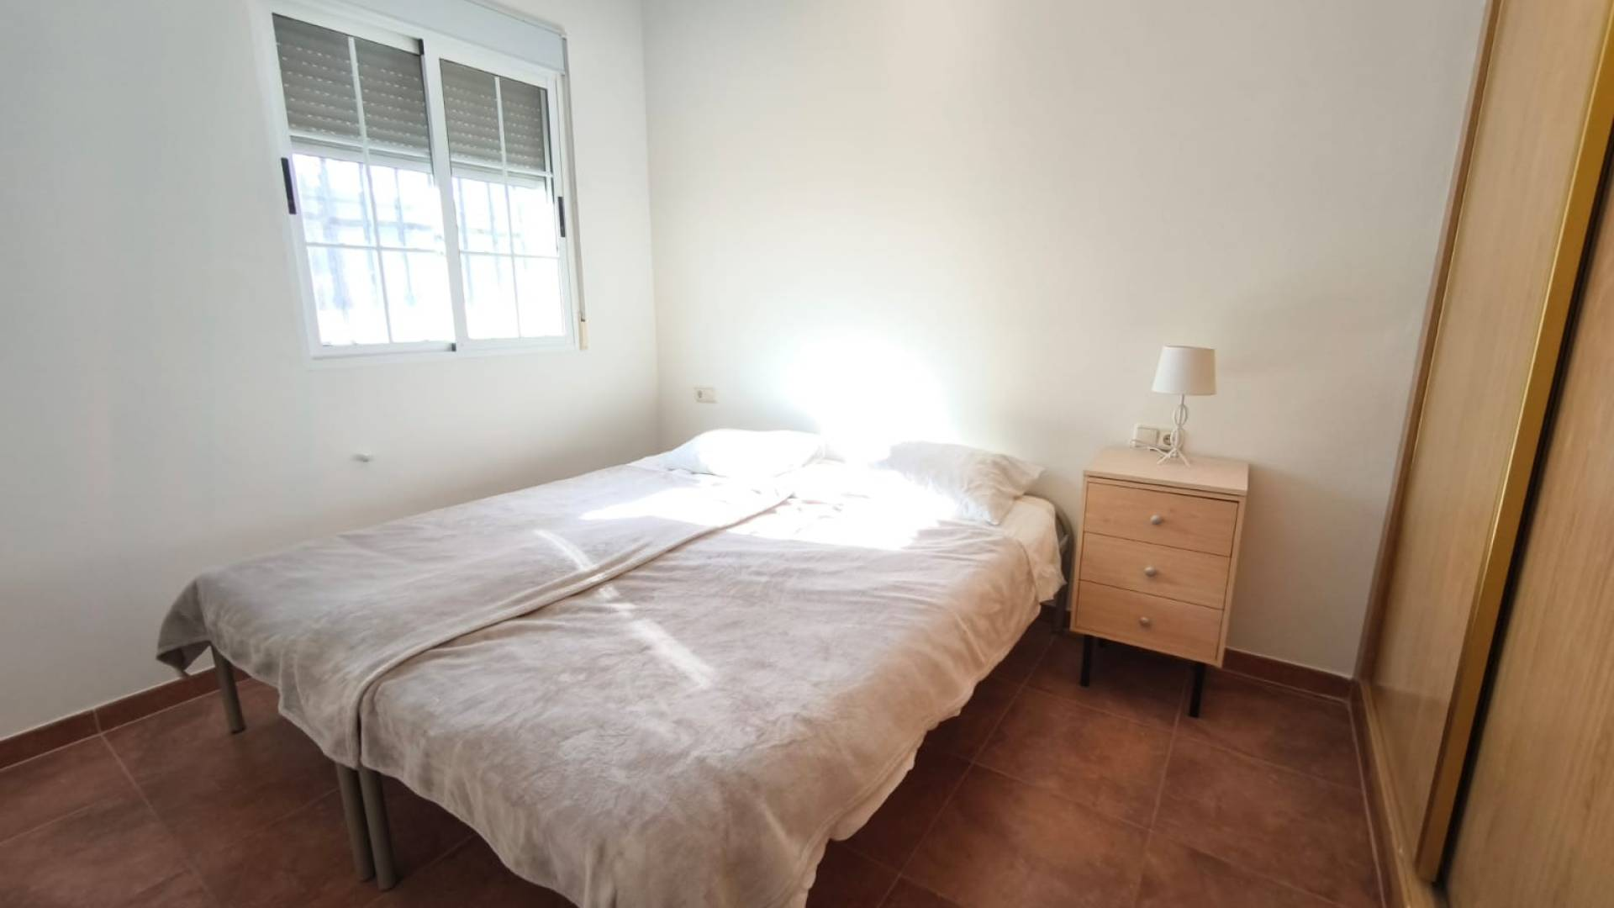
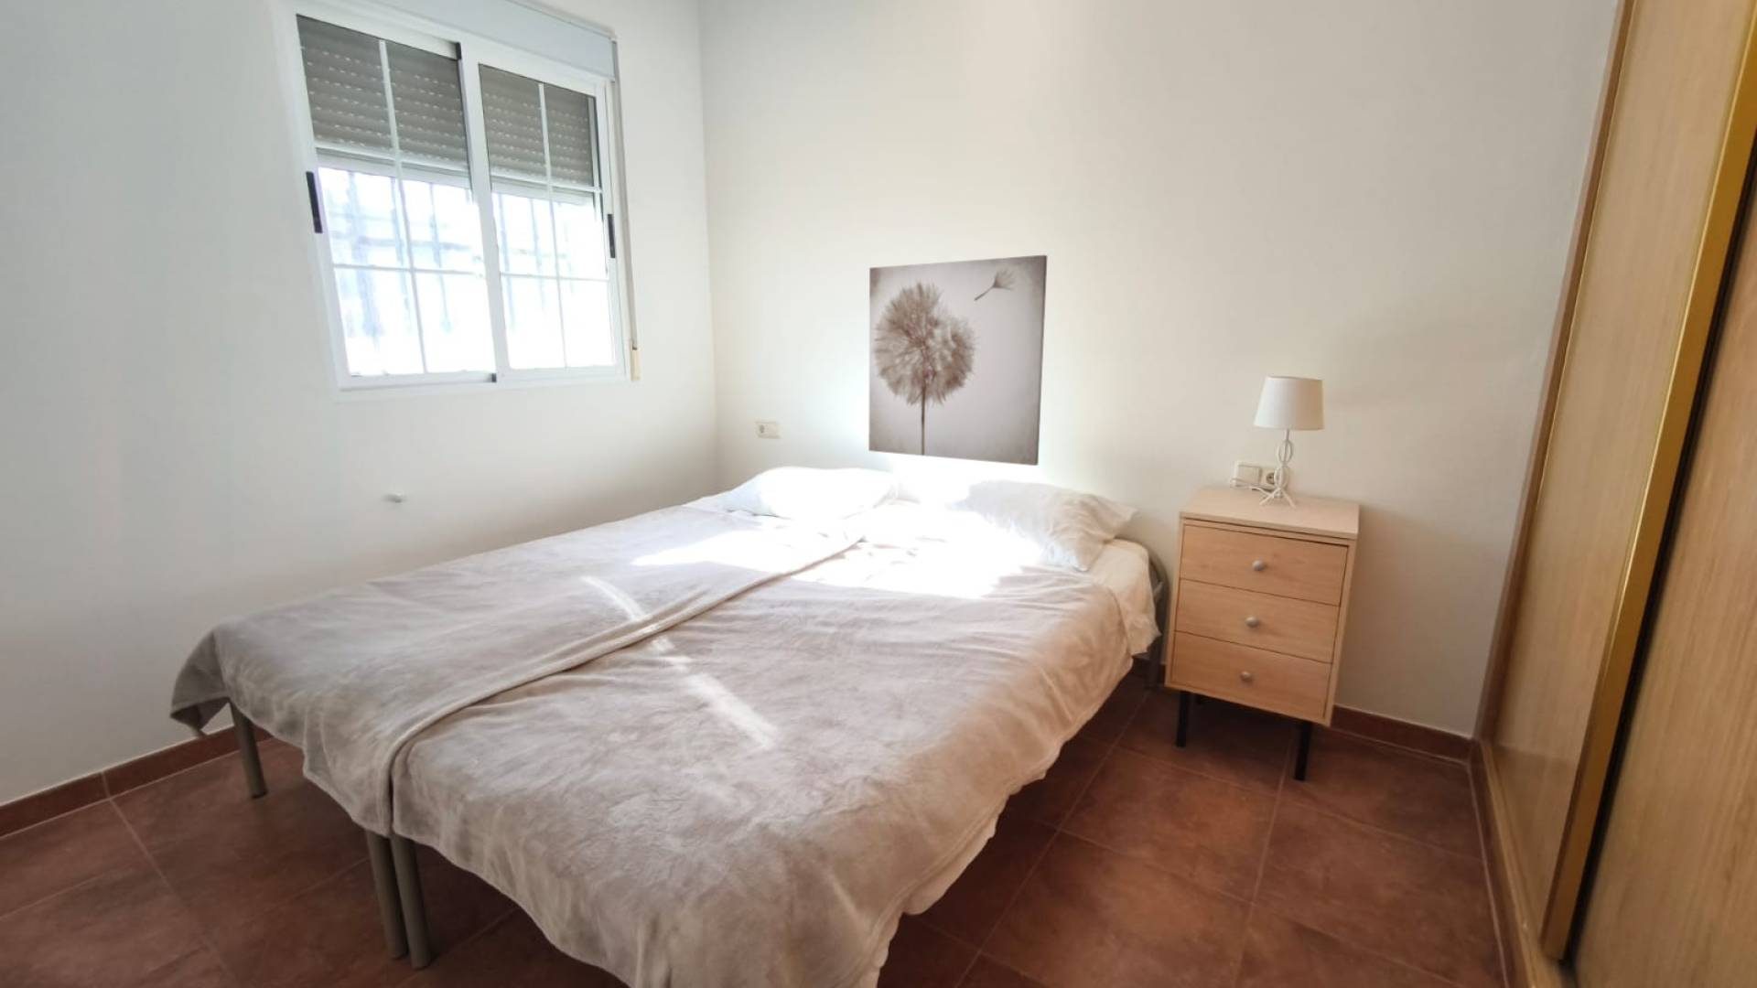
+ wall art [868,255,1047,467]
